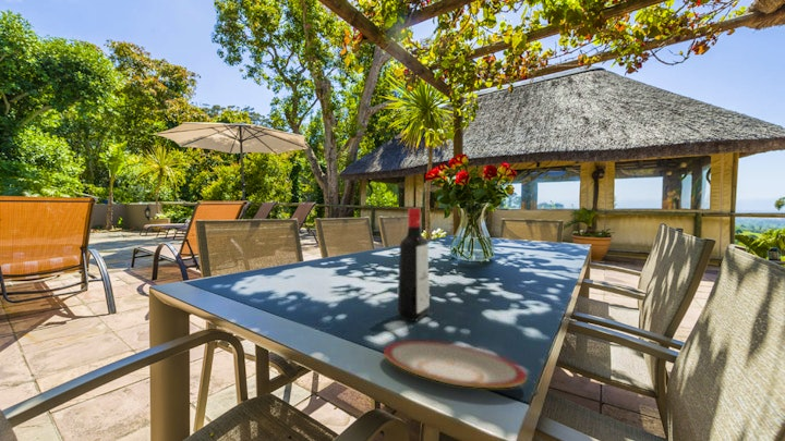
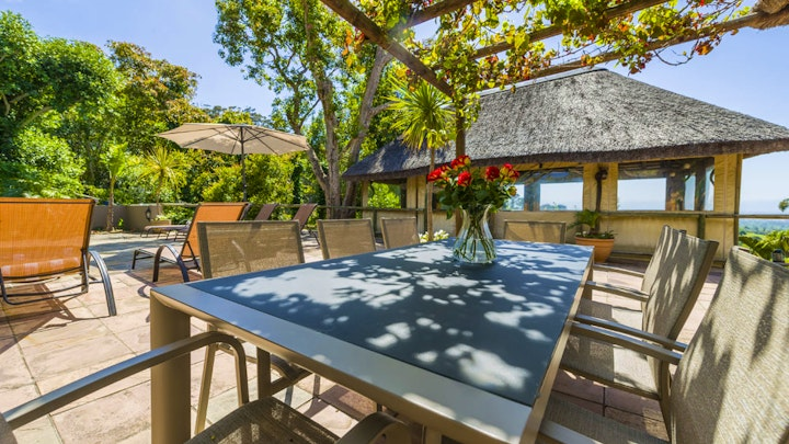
- plate [383,340,528,389]
- liquor bottle [397,207,431,321]
